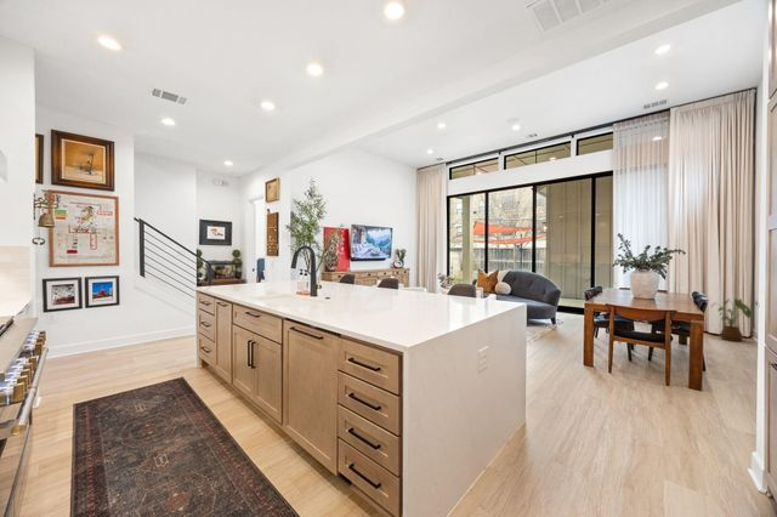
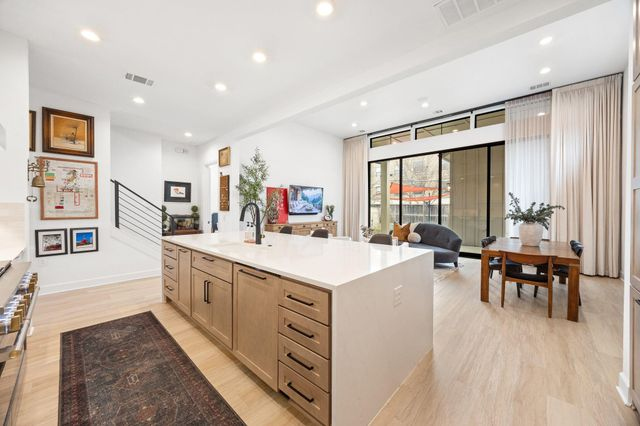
- house plant [709,297,759,342]
